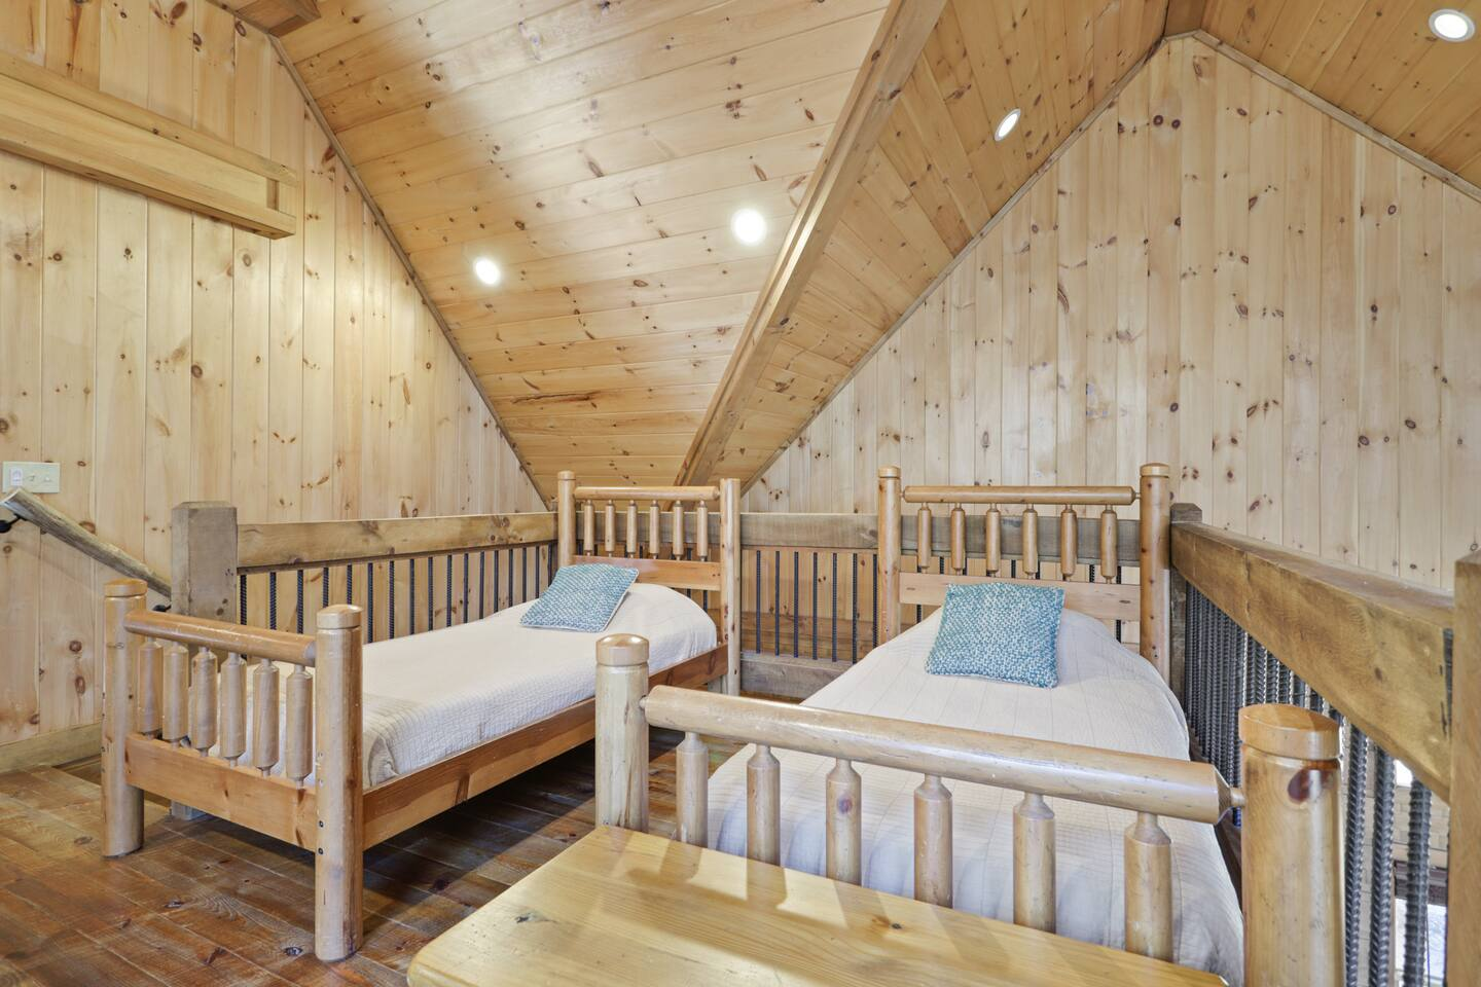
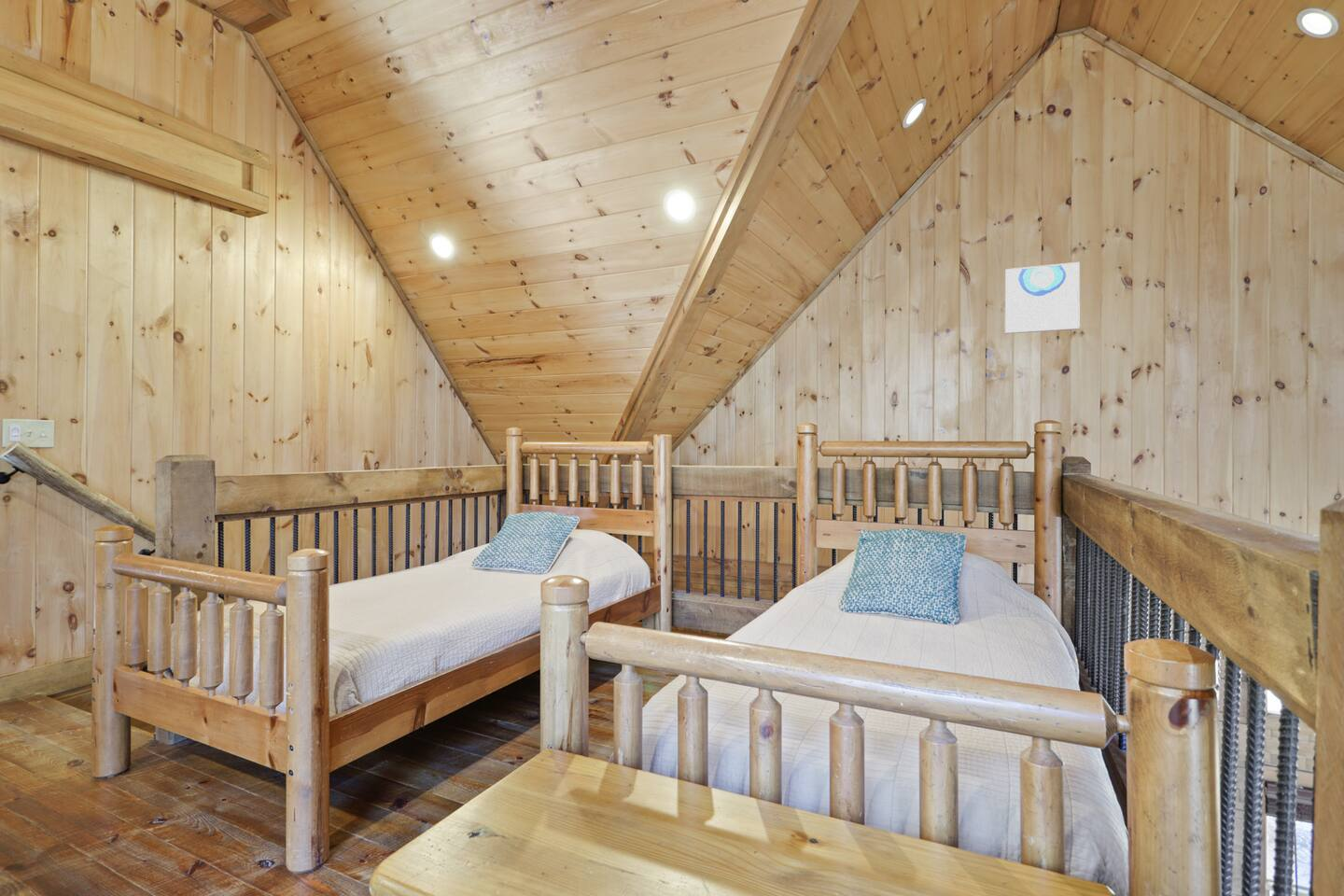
+ wall art [1004,261,1081,334]
